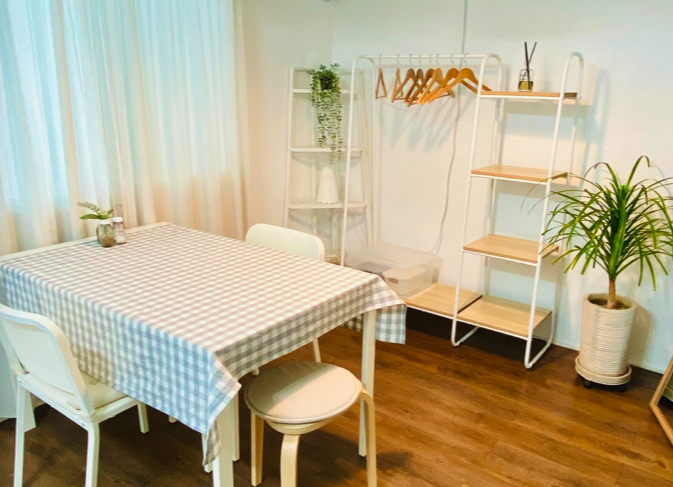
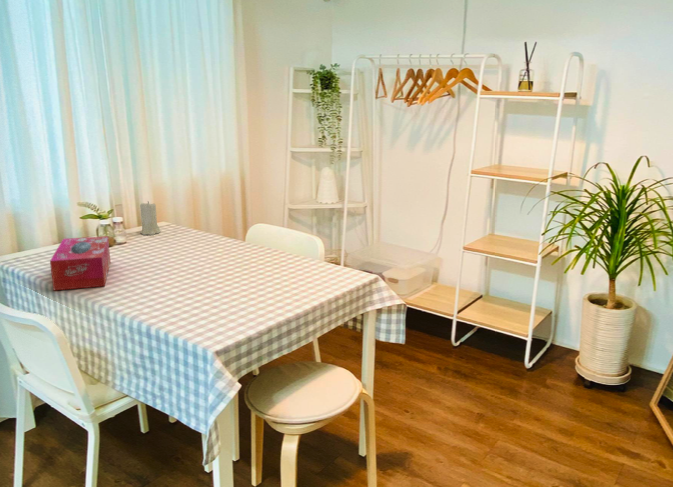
+ candle [139,201,161,236]
+ tissue box [49,235,112,291]
